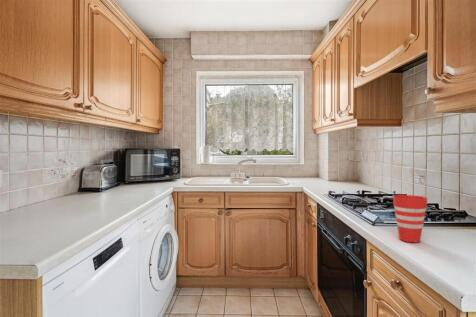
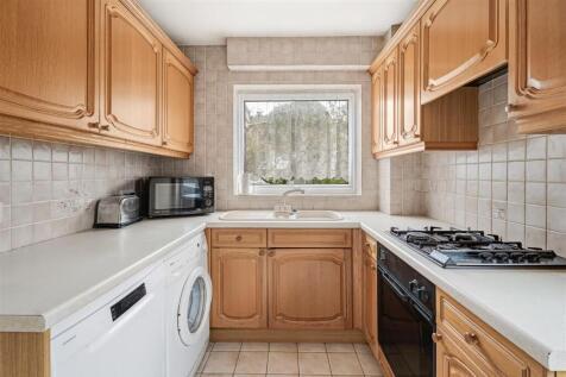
- cup [392,194,428,243]
